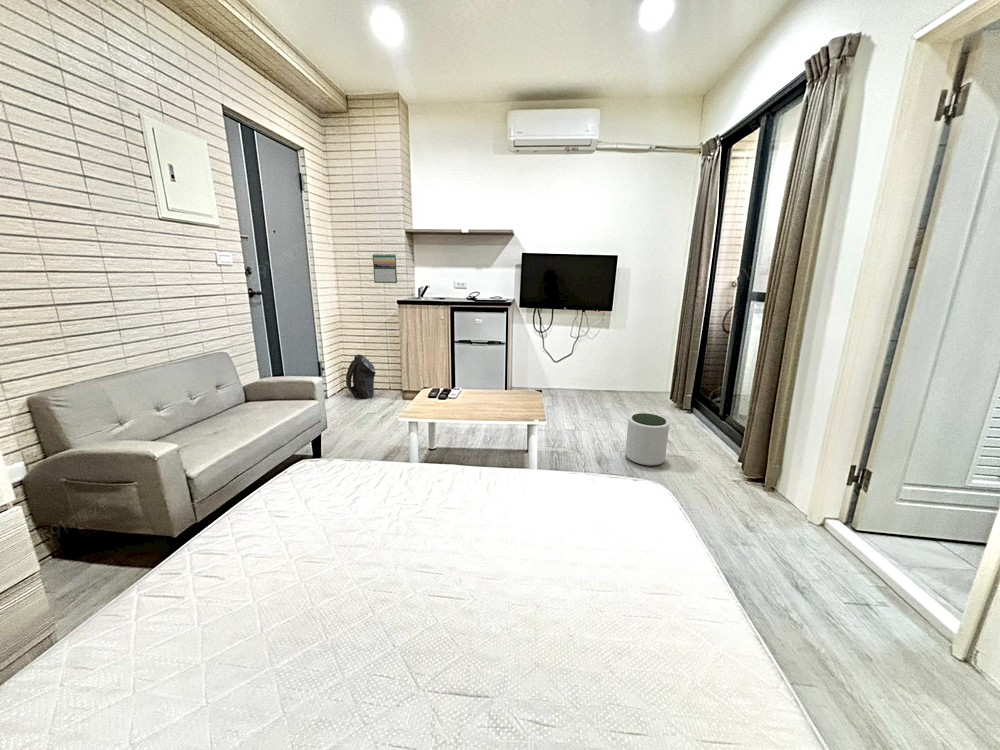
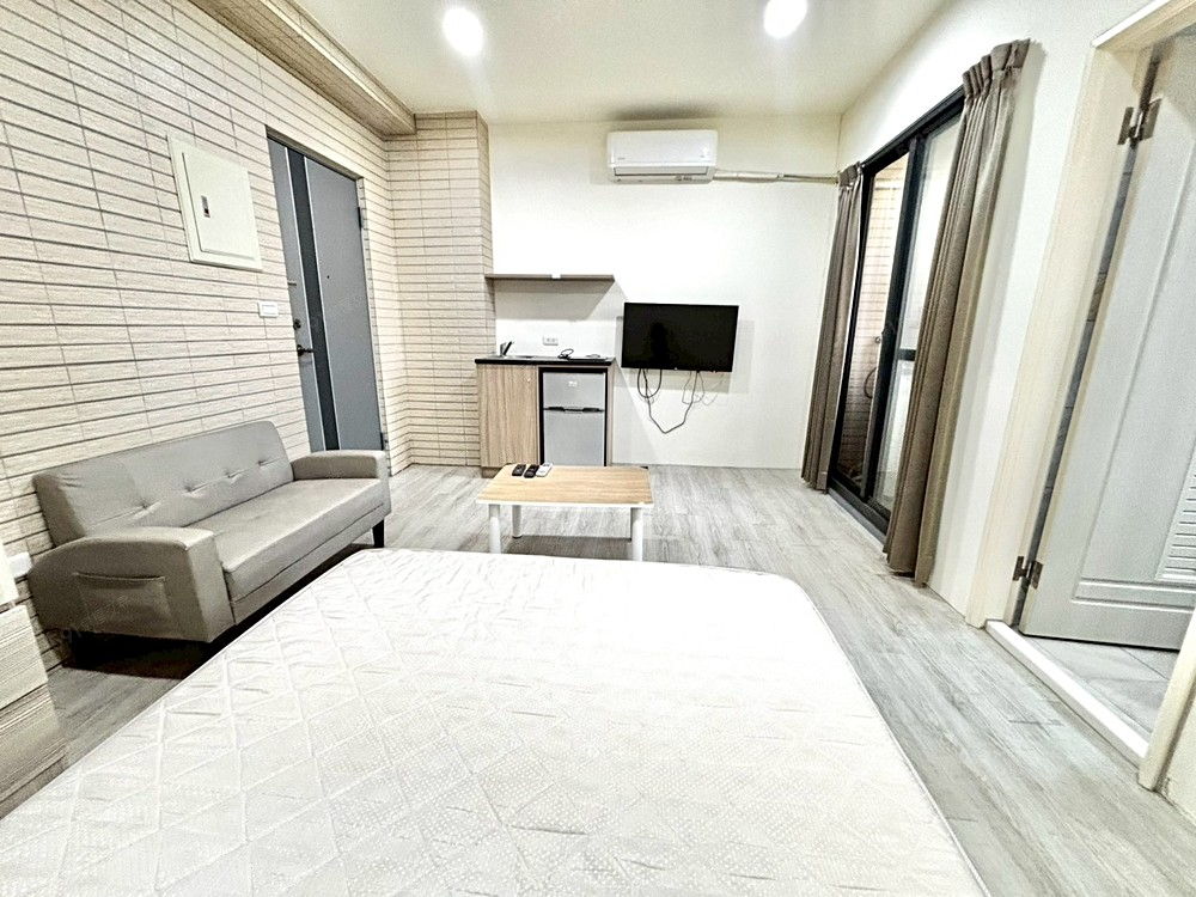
- calendar [372,252,398,284]
- plant pot [624,412,670,467]
- backpack [345,353,377,400]
